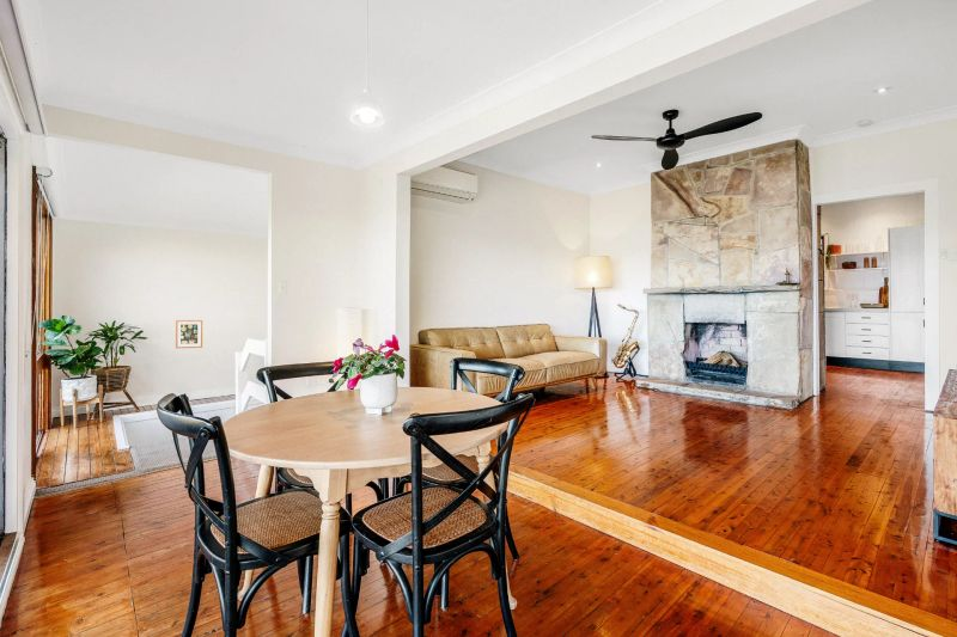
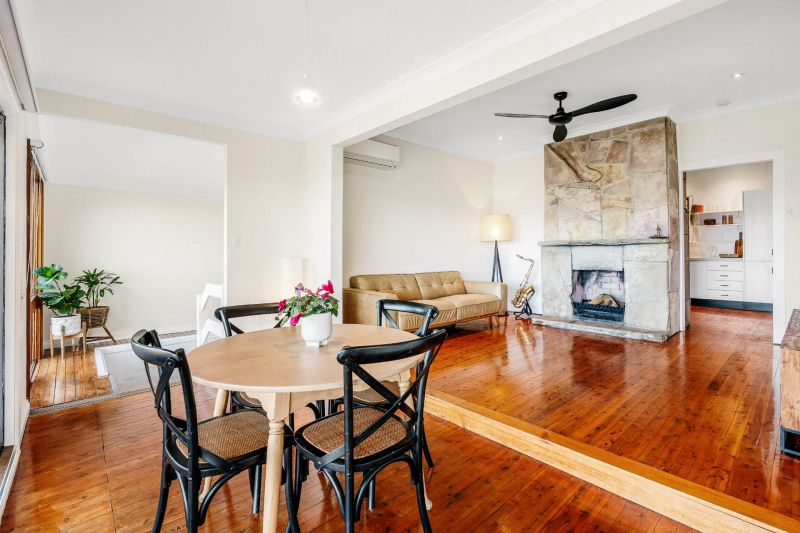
- wall art [175,319,203,349]
